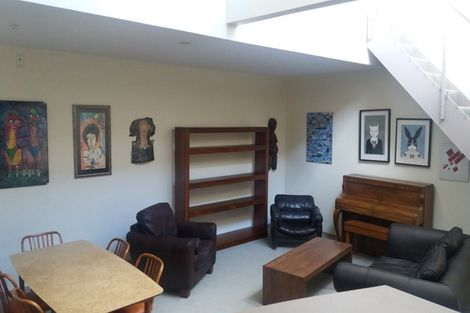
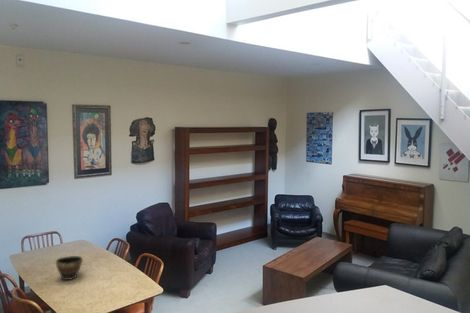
+ bowl [55,255,84,281]
